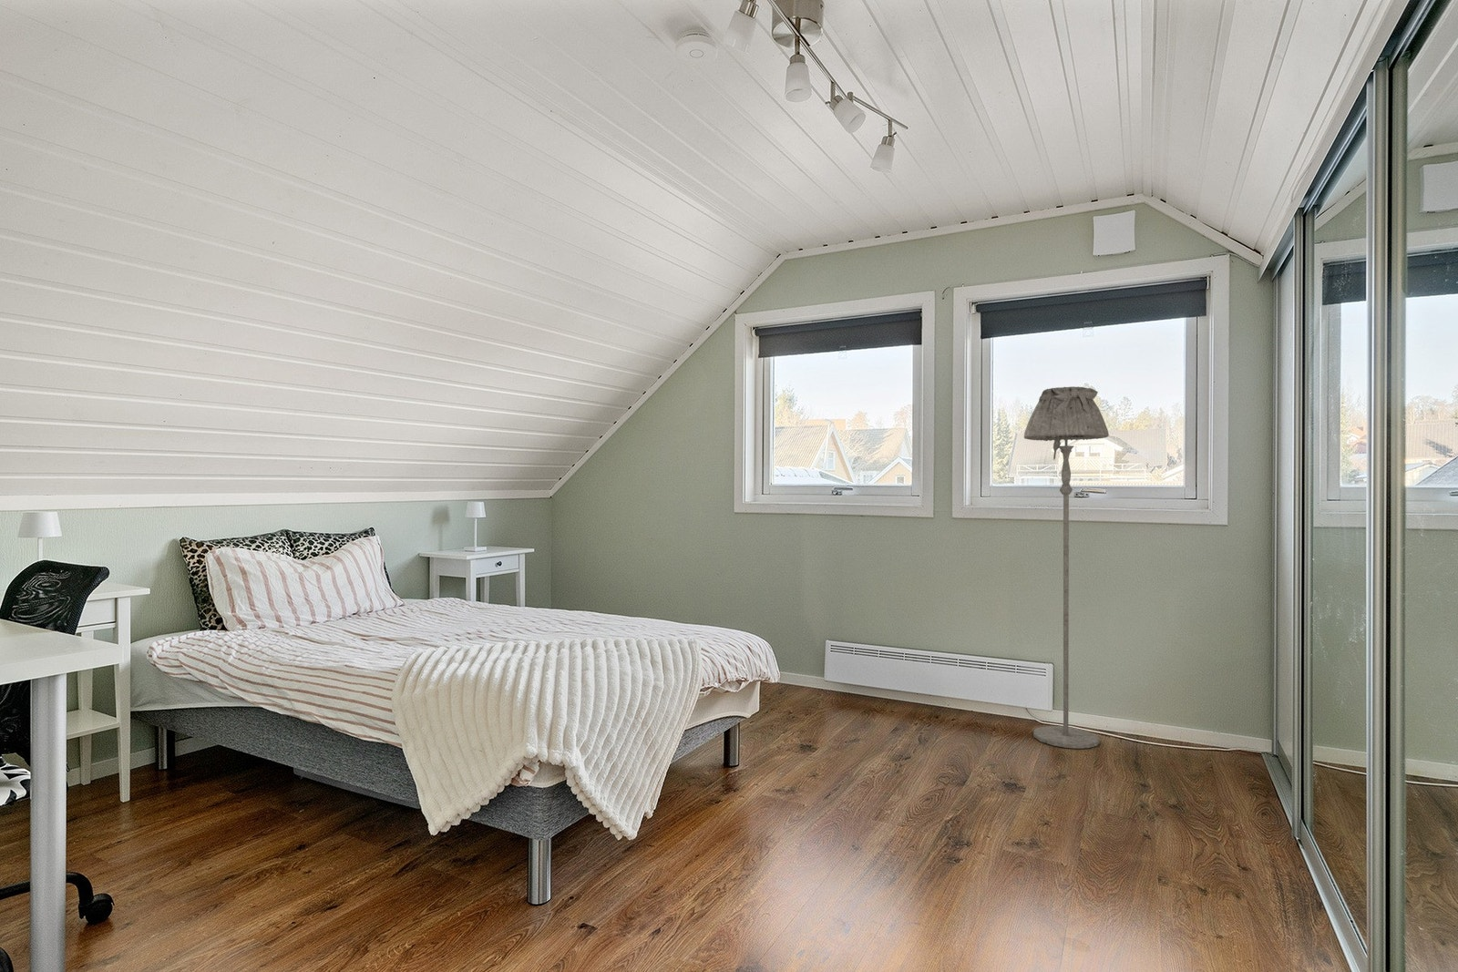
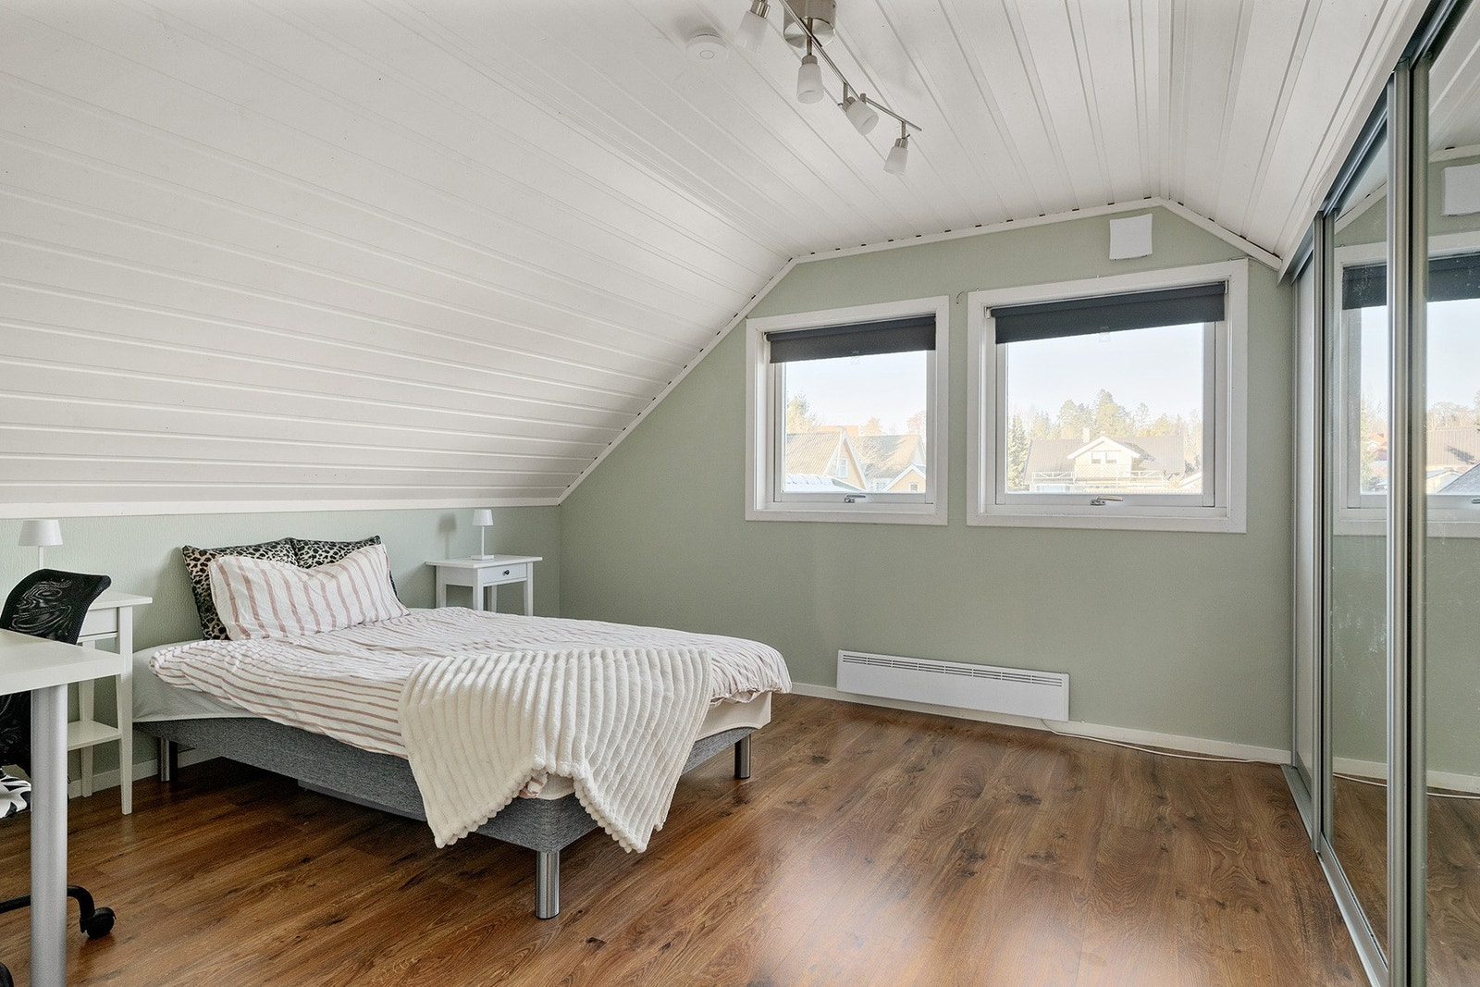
- floor lamp [1023,385,1110,750]
